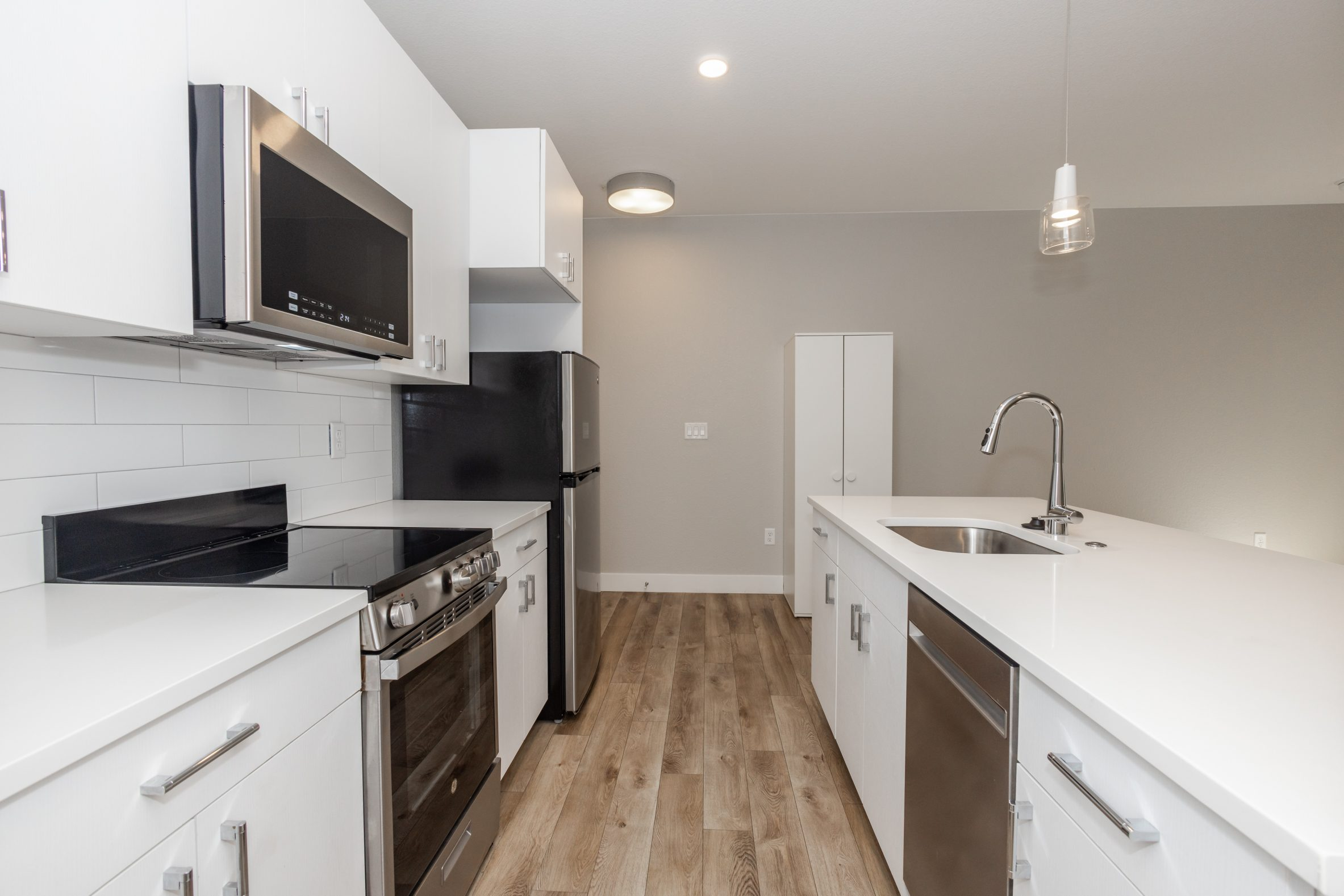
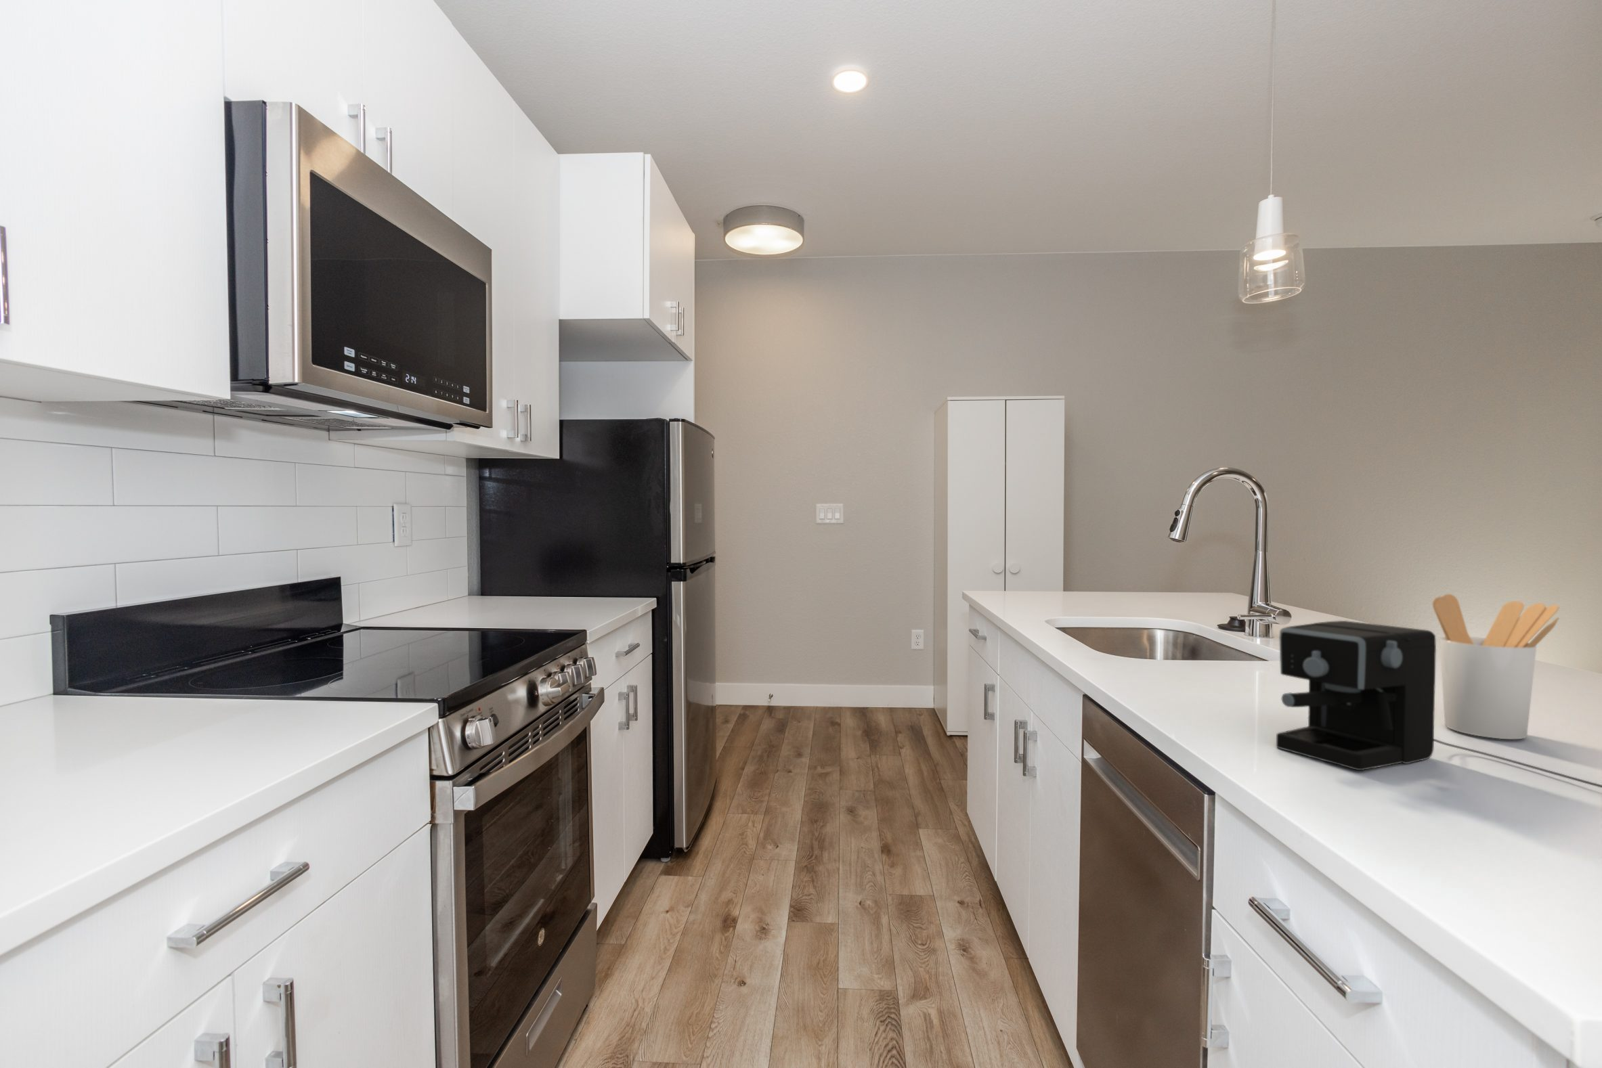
+ coffee maker [1275,620,1602,788]
+ utensil holder [1432,594,1560,740]
